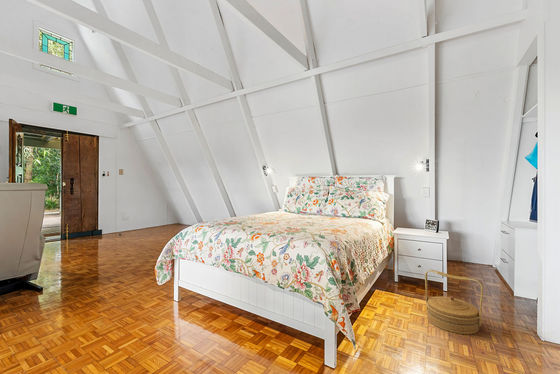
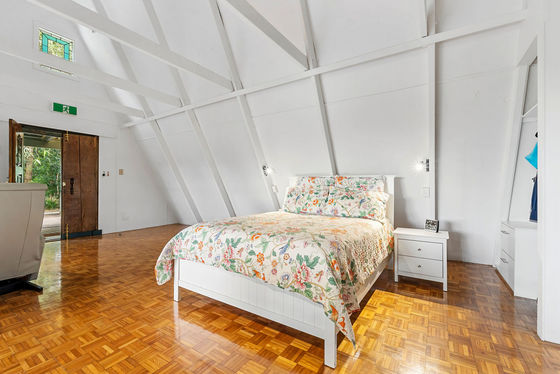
- basket [424,269,484,335]
